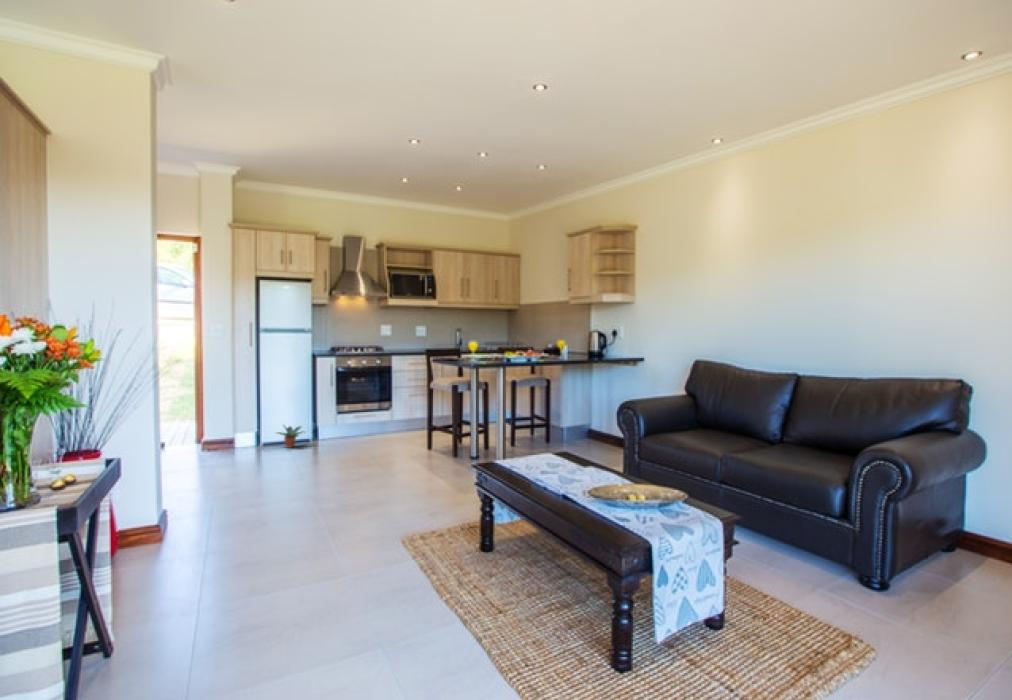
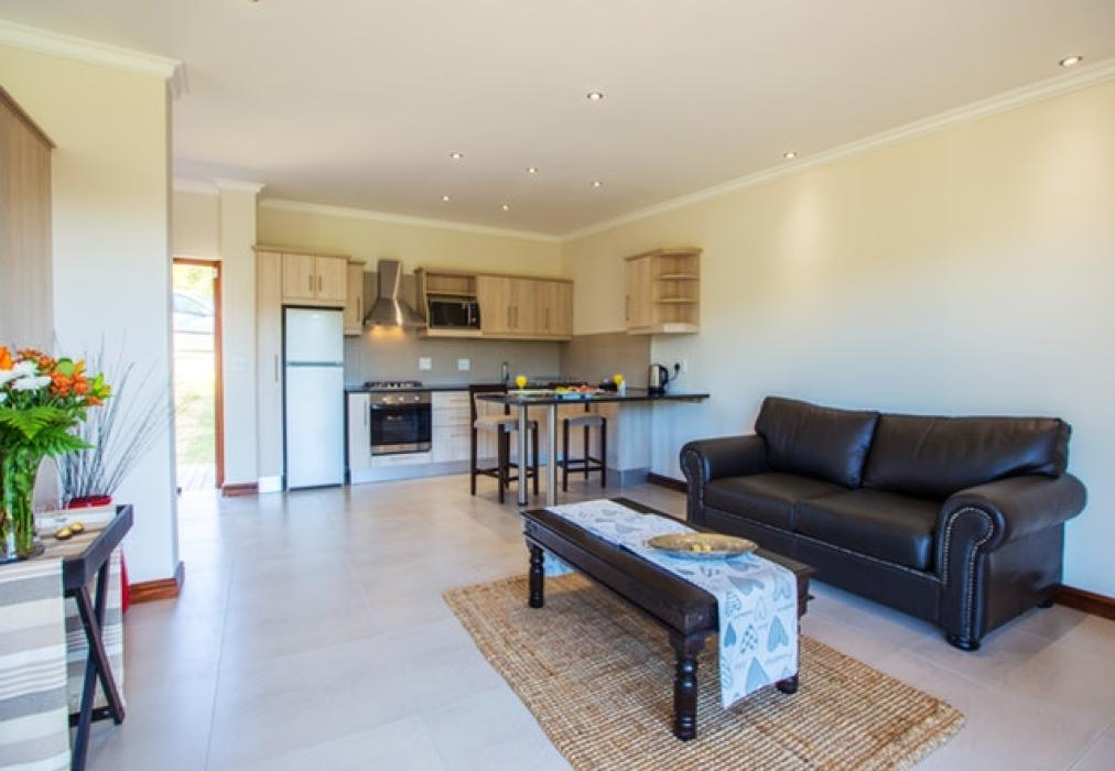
- potted plant [275,423,305,449]
